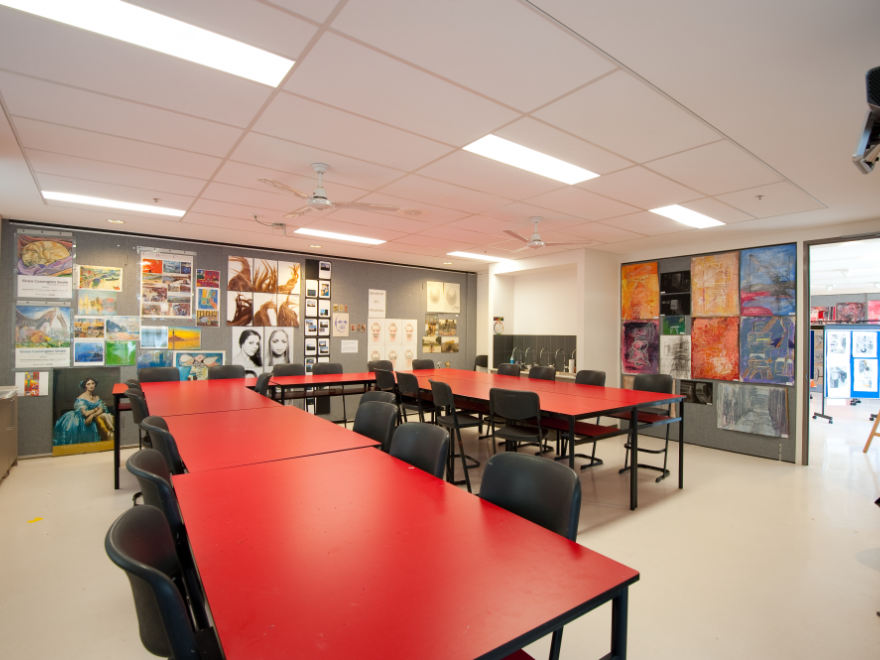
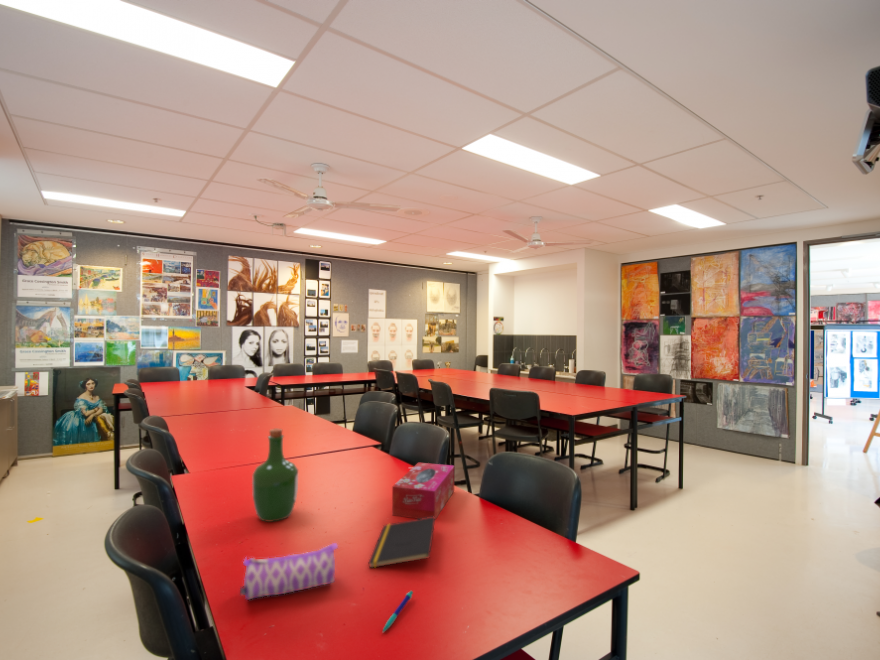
+ notepad [368,516,436,569]
+ pen [381,590,414,634]
+ tissue box [391,462,455,520]
+ pencil case [239,542,339,601]
+ wine bottle [251,427,299,523]
